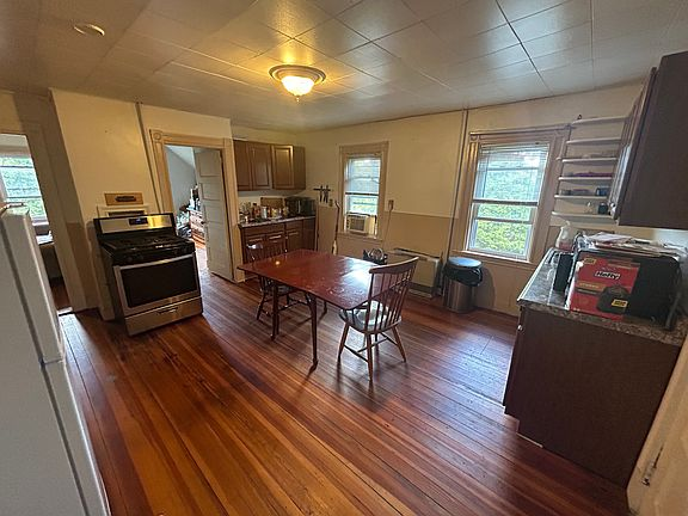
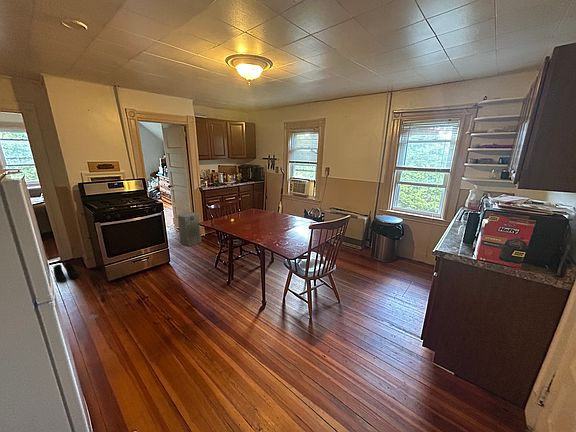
+ fan [177,211,203,247]
+ boots [52,261,80,284]
